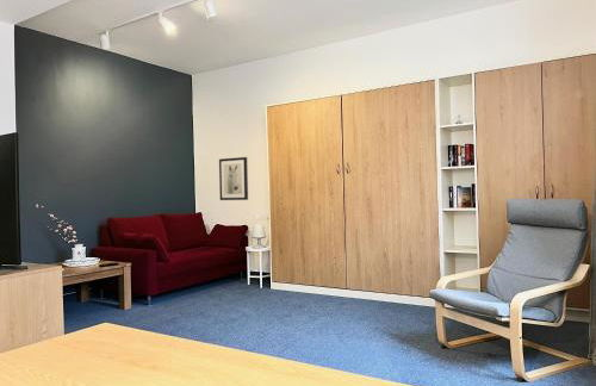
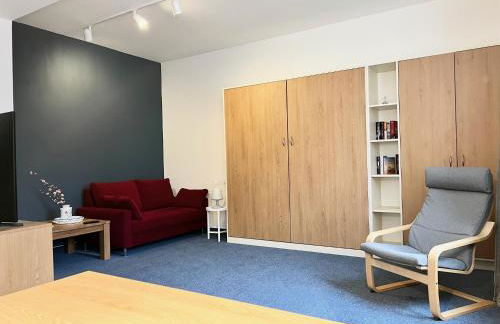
- wall art [218,156,249,201]
